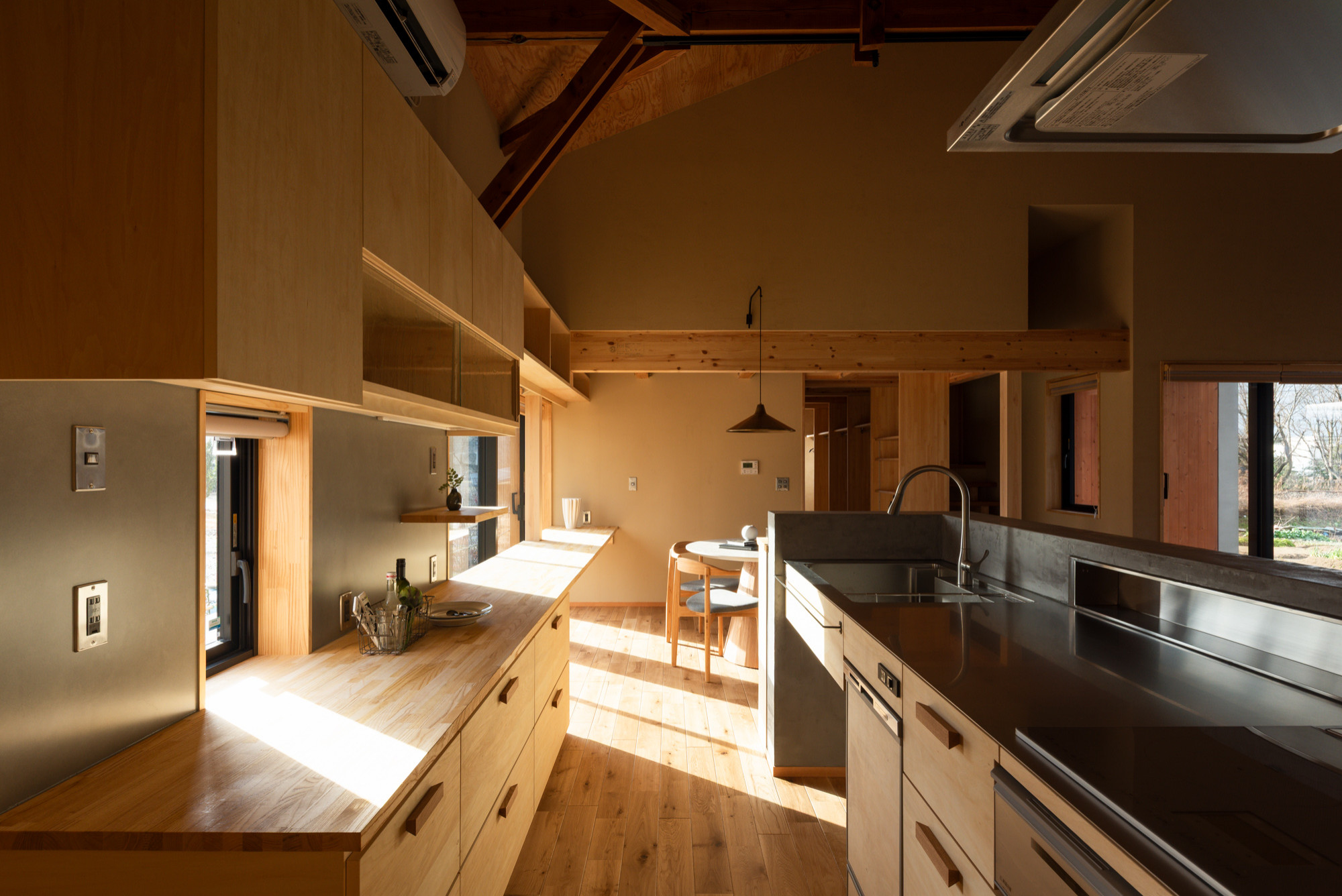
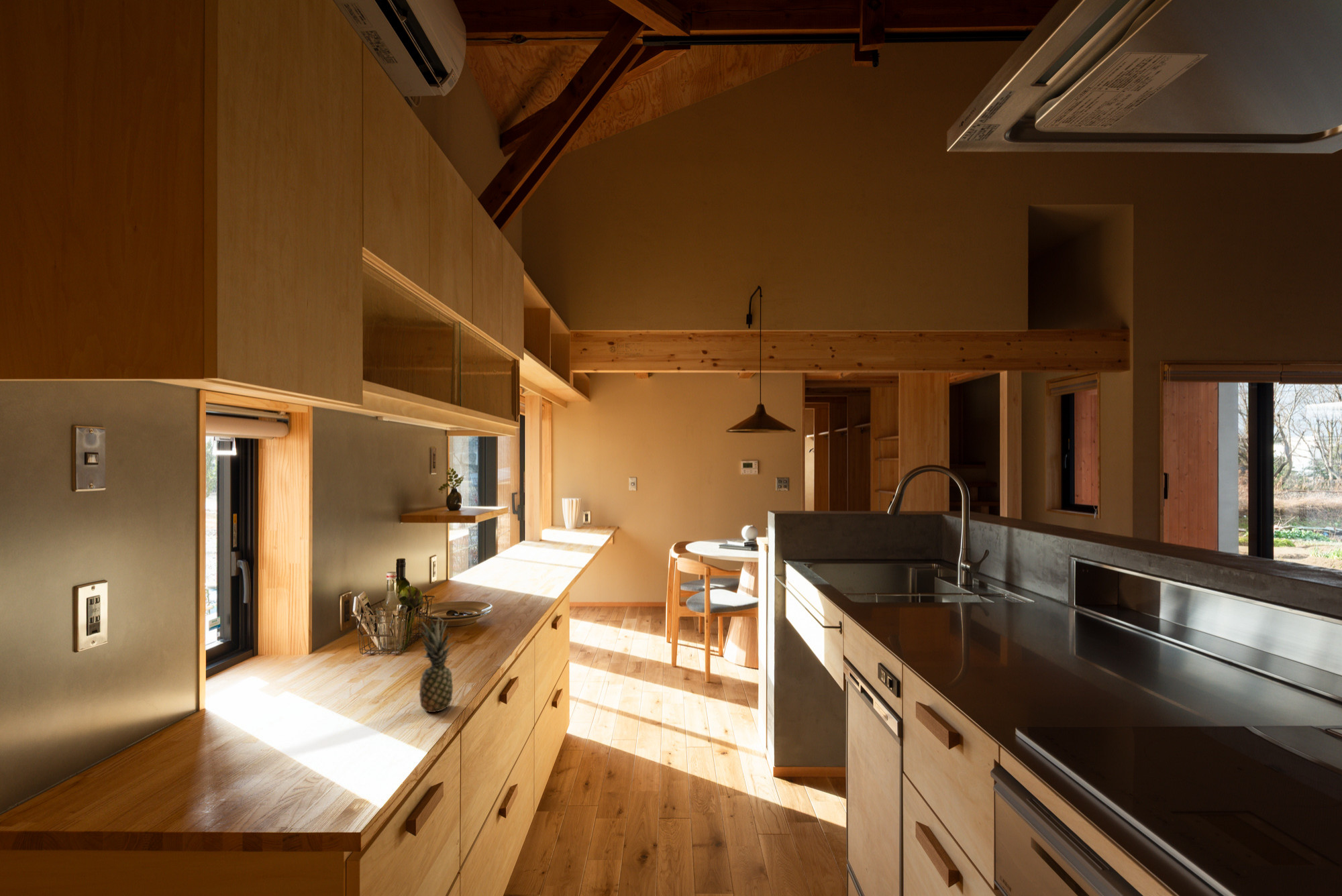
+ fruit [415,613,456,713]
